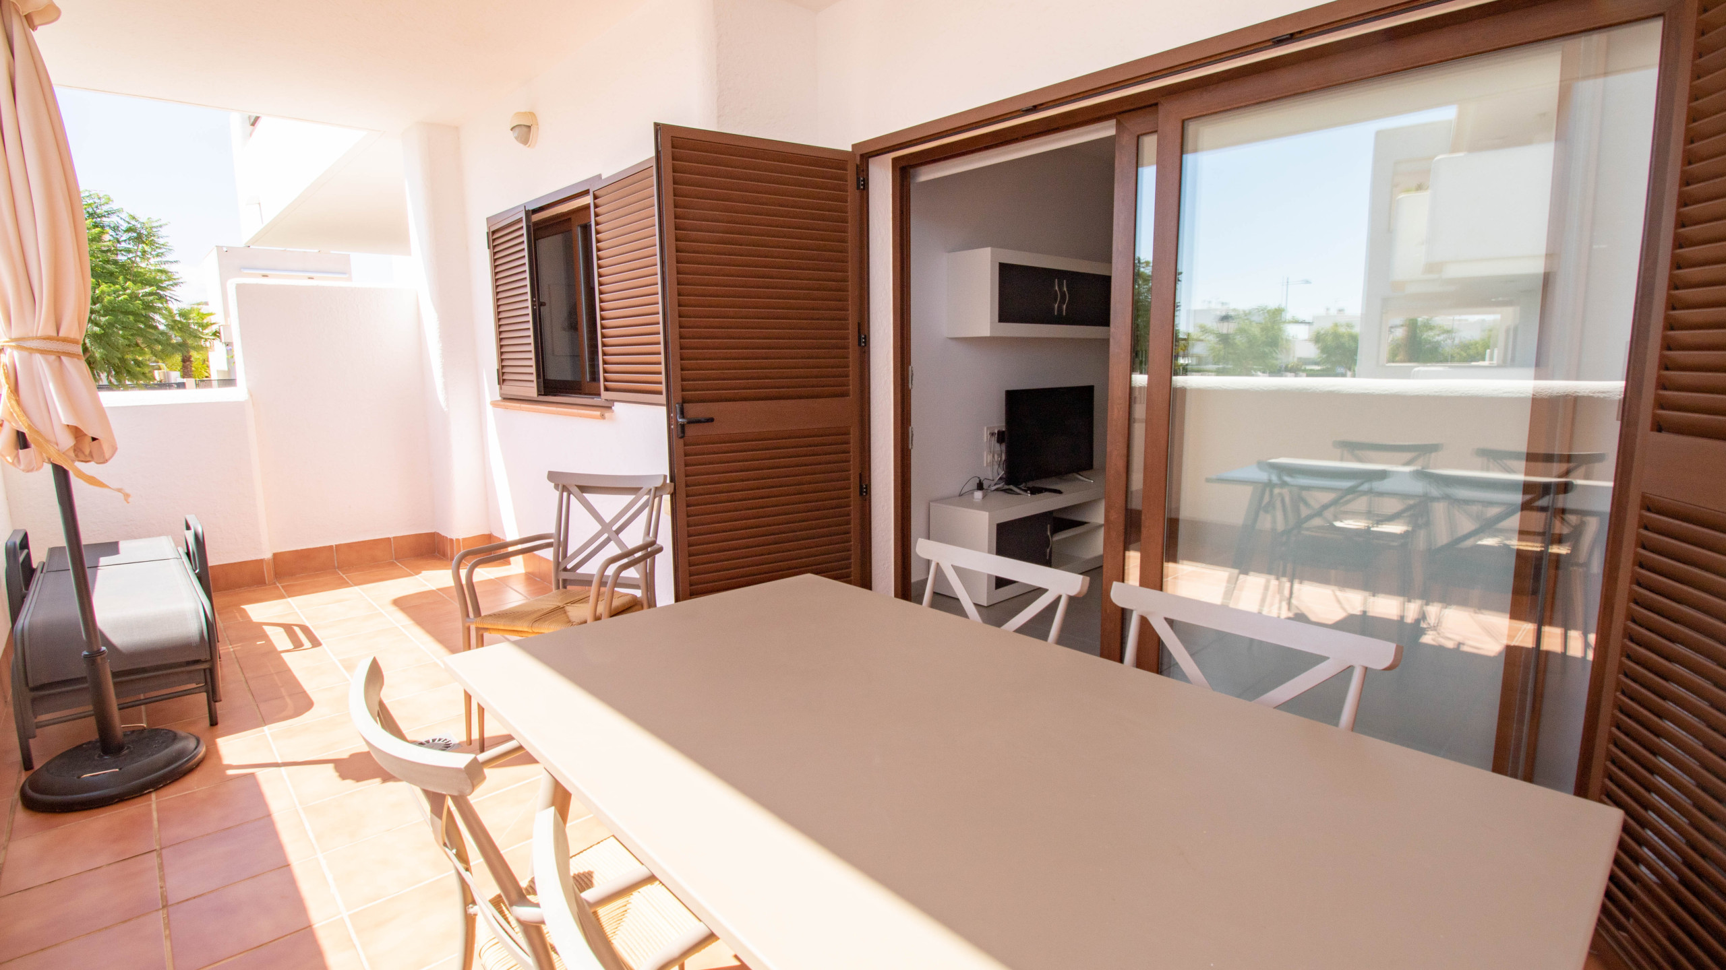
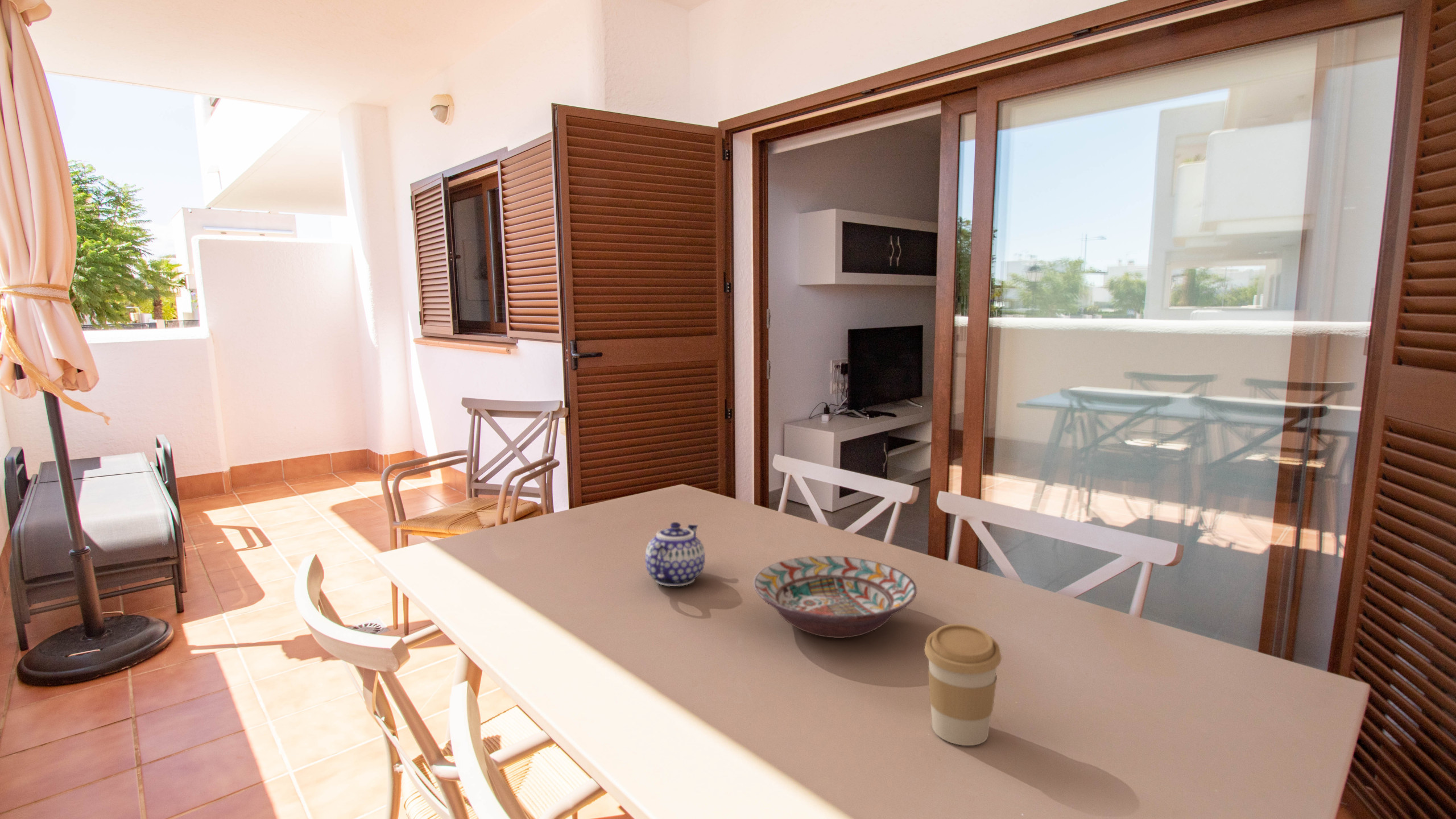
+ coffee cup [924,623,1002,746]
+ teapot [645,522,706,587]
+ decorative bowl [753,555,917,639]
